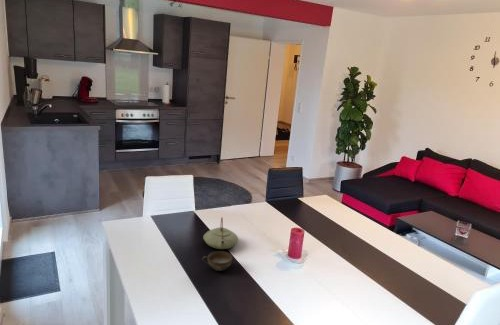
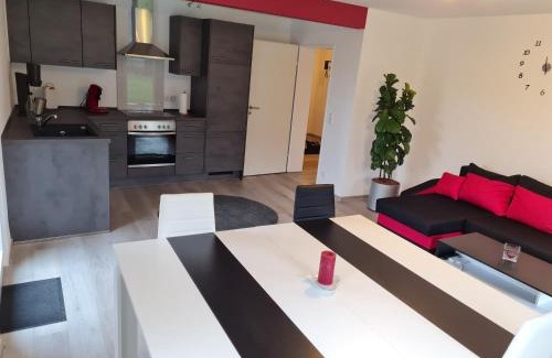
- cup [201,250,233,272]
- teapot [202,216,239,250]
